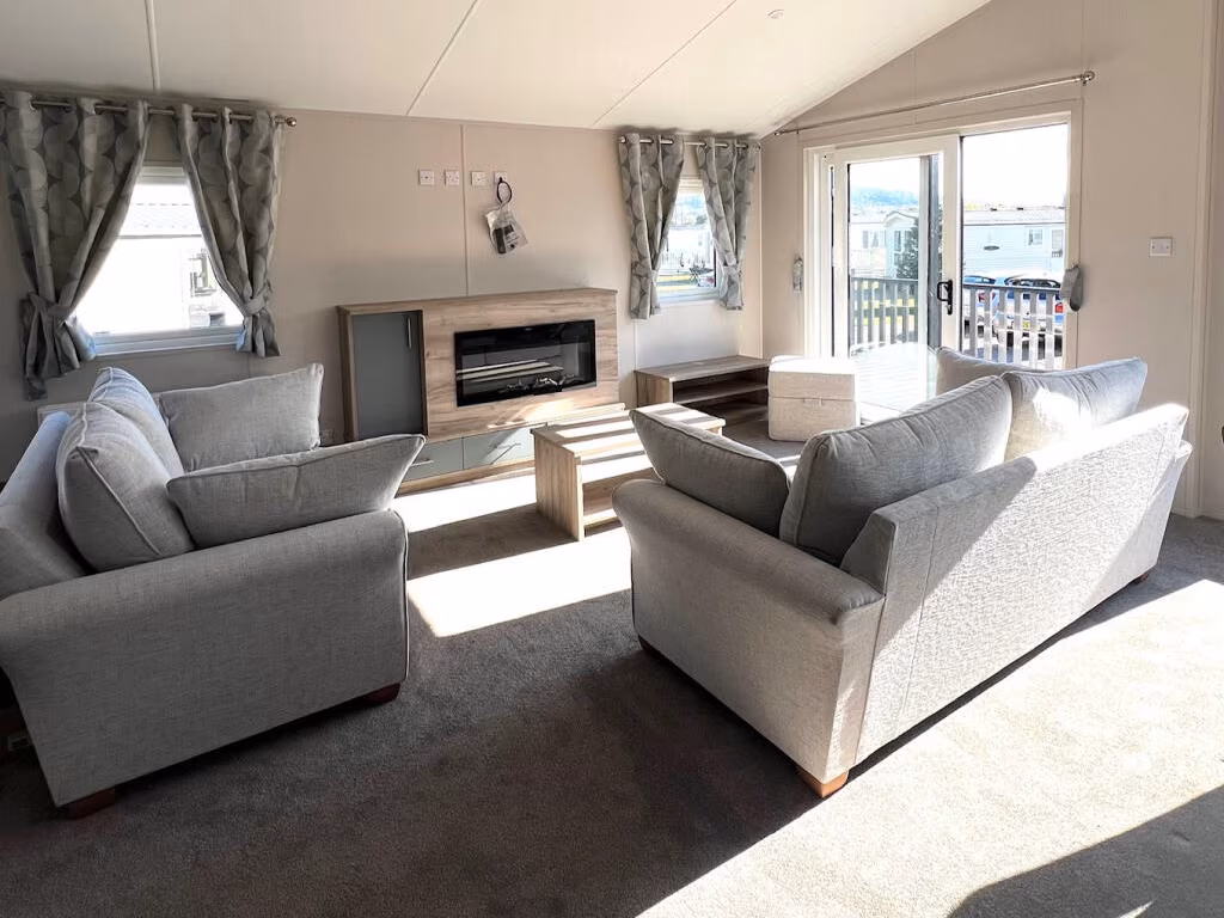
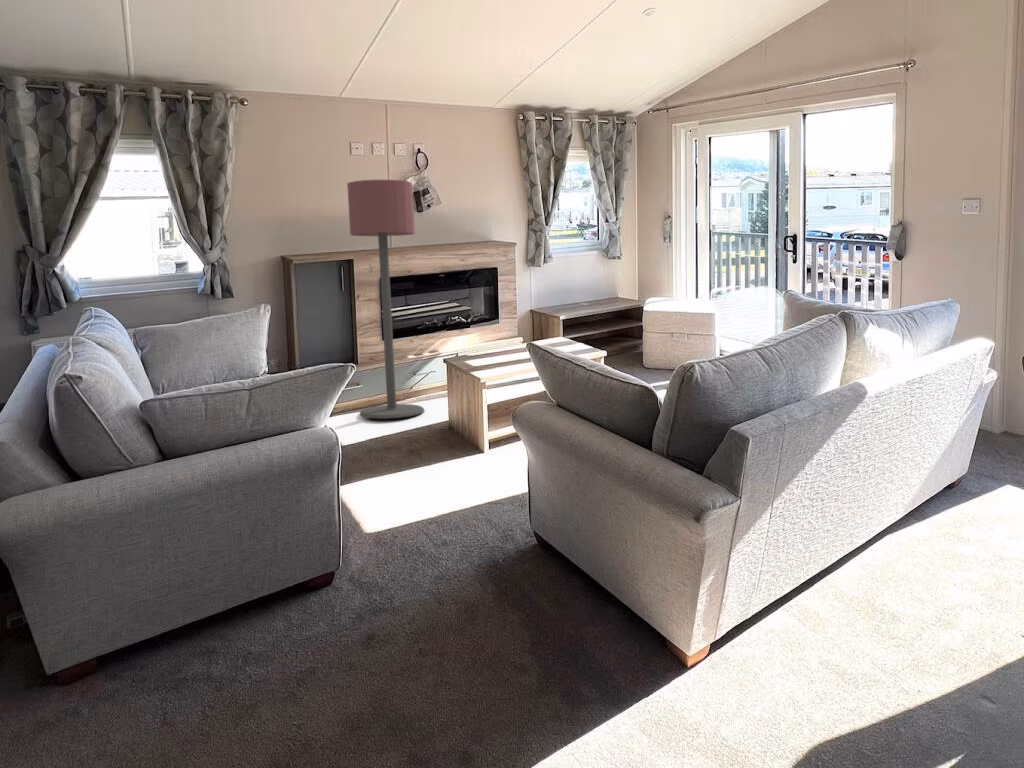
+ floor lamp [346,179,425,420]
